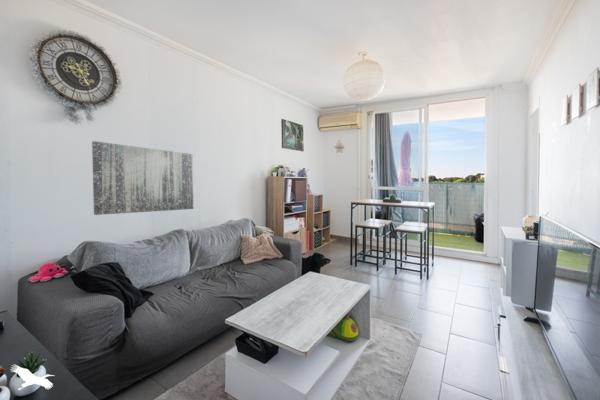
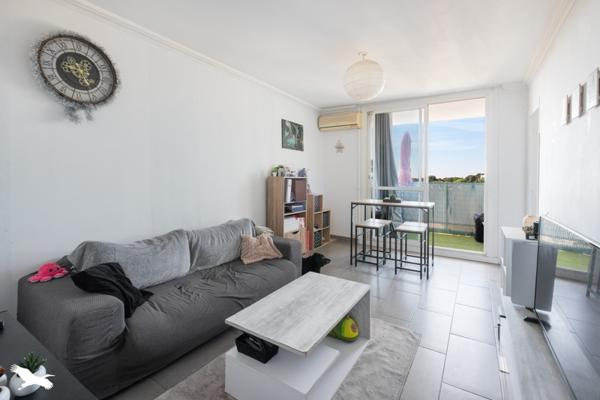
- wall art [91,140,194,216]
